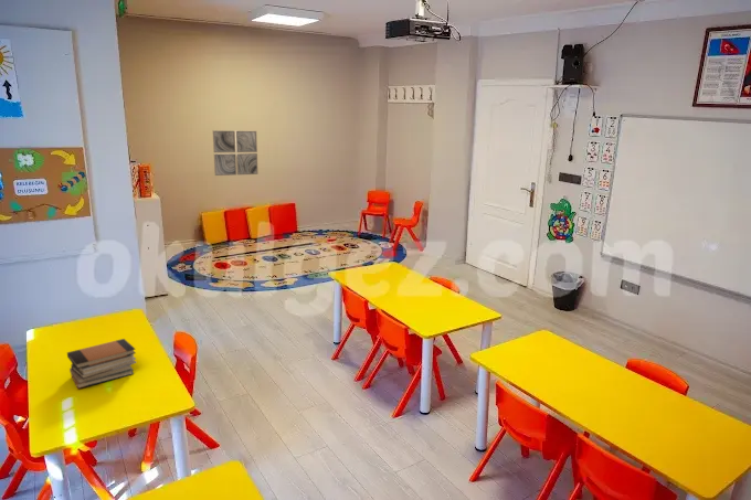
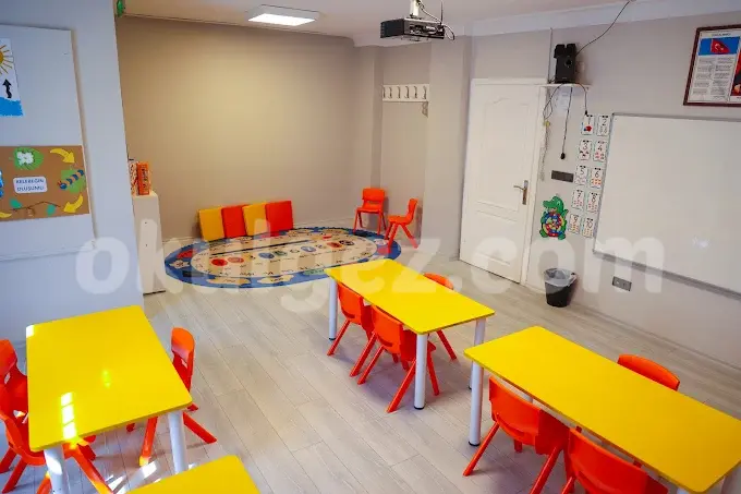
- wall art [212,129,258,177]
- book stack [66,338,137,390]
